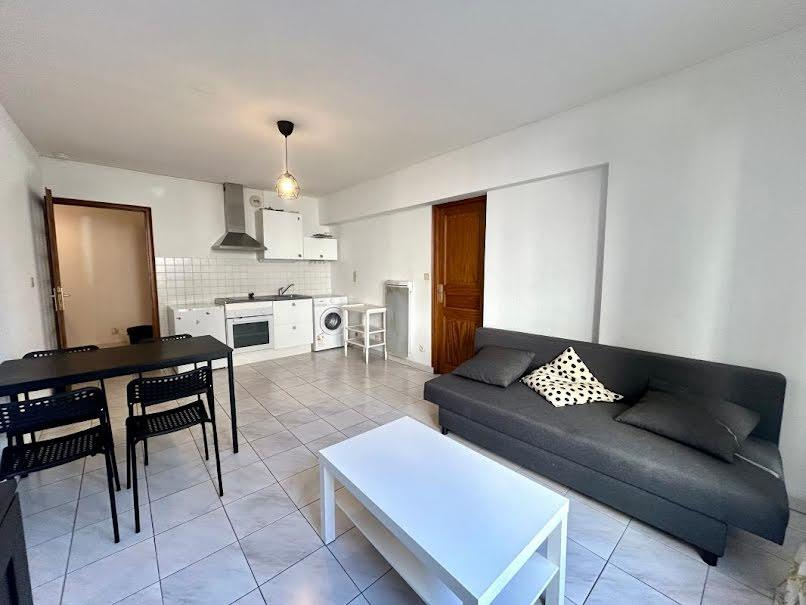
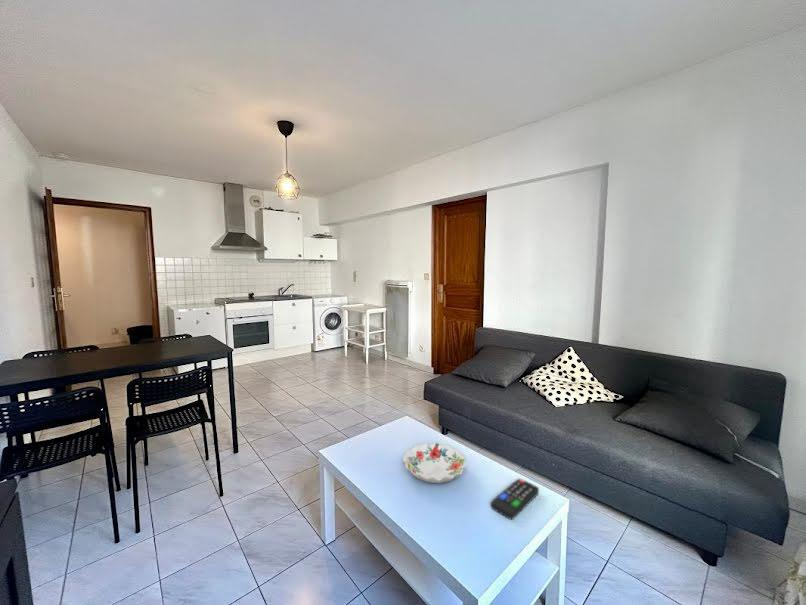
+ remote control [490,478,540,520]
+ decorative bowl [402,441,468,484]
